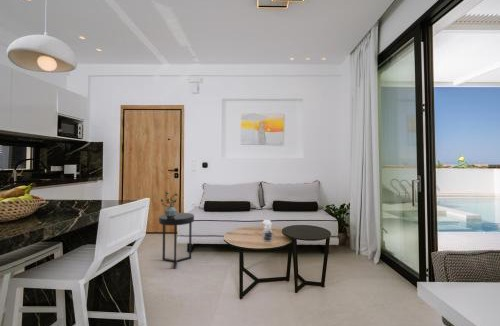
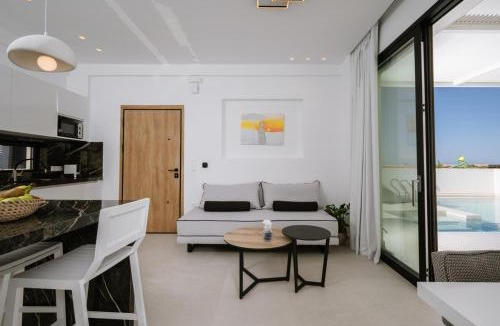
- potted plant [160,191,179,218]
- side table [158,212,195,270]
